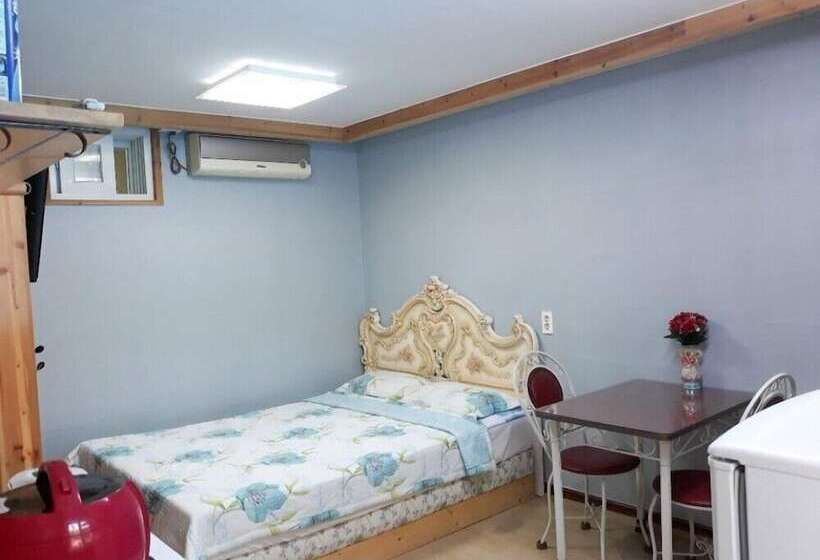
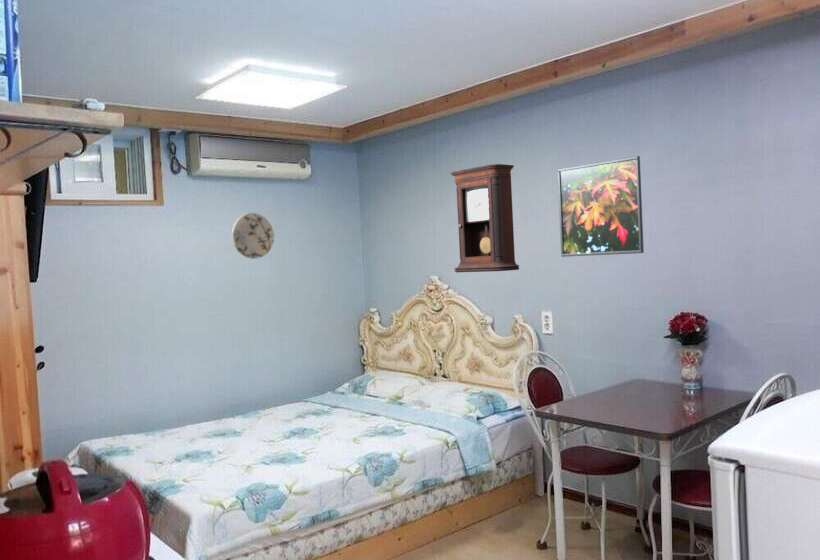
+ decorative plate [231,212,275,260]
+ pendulum clock [450,163,520,273]
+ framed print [557,155,645,258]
